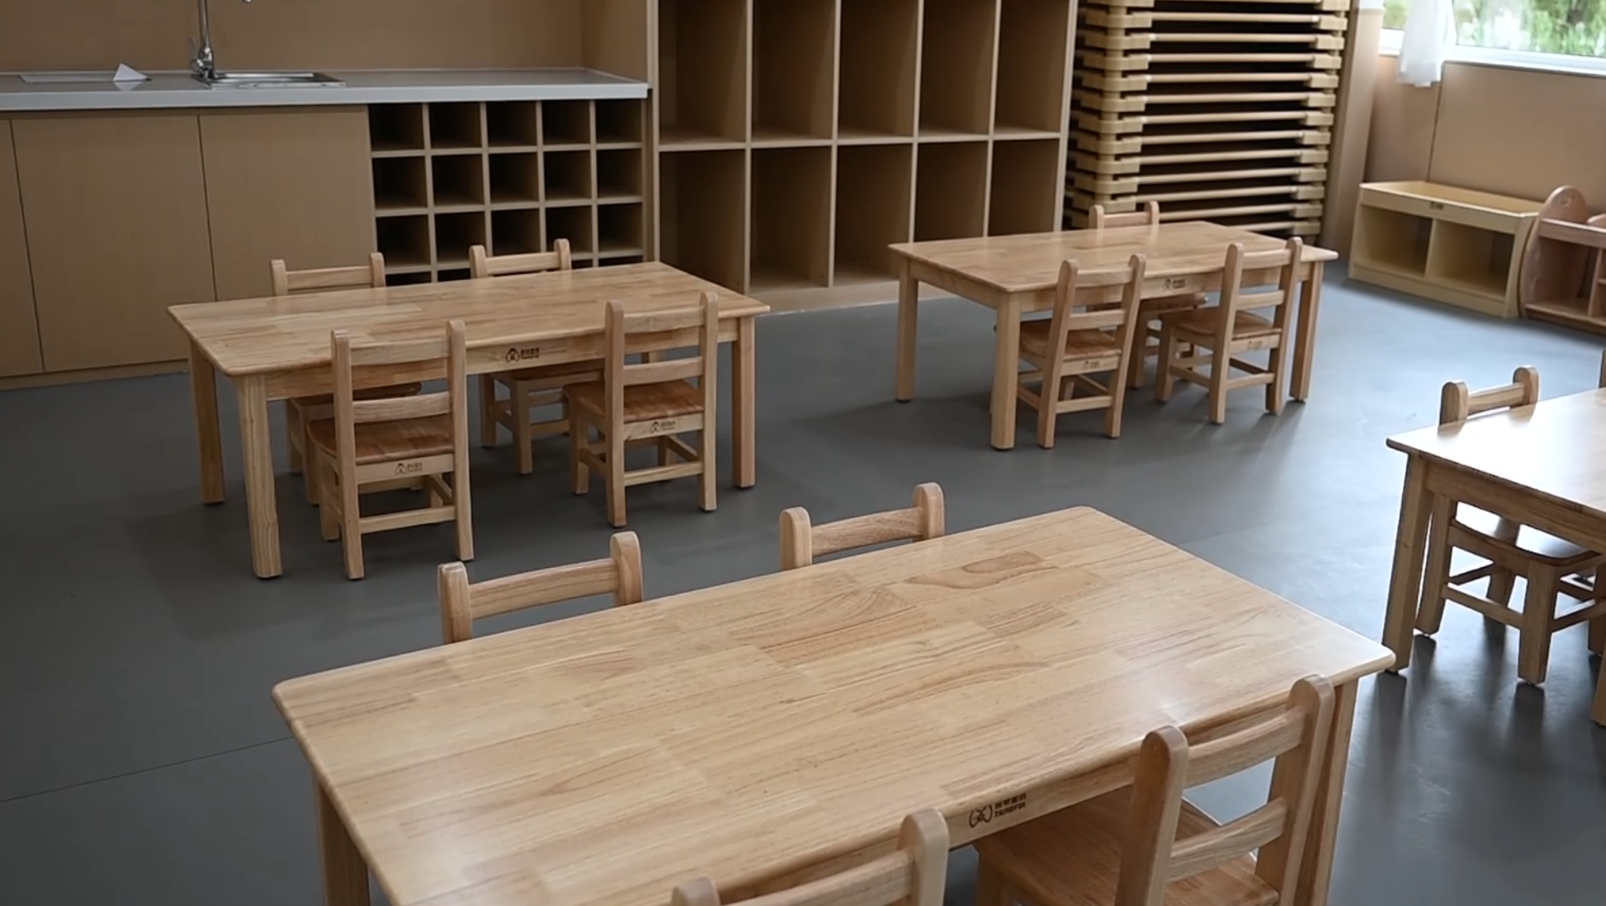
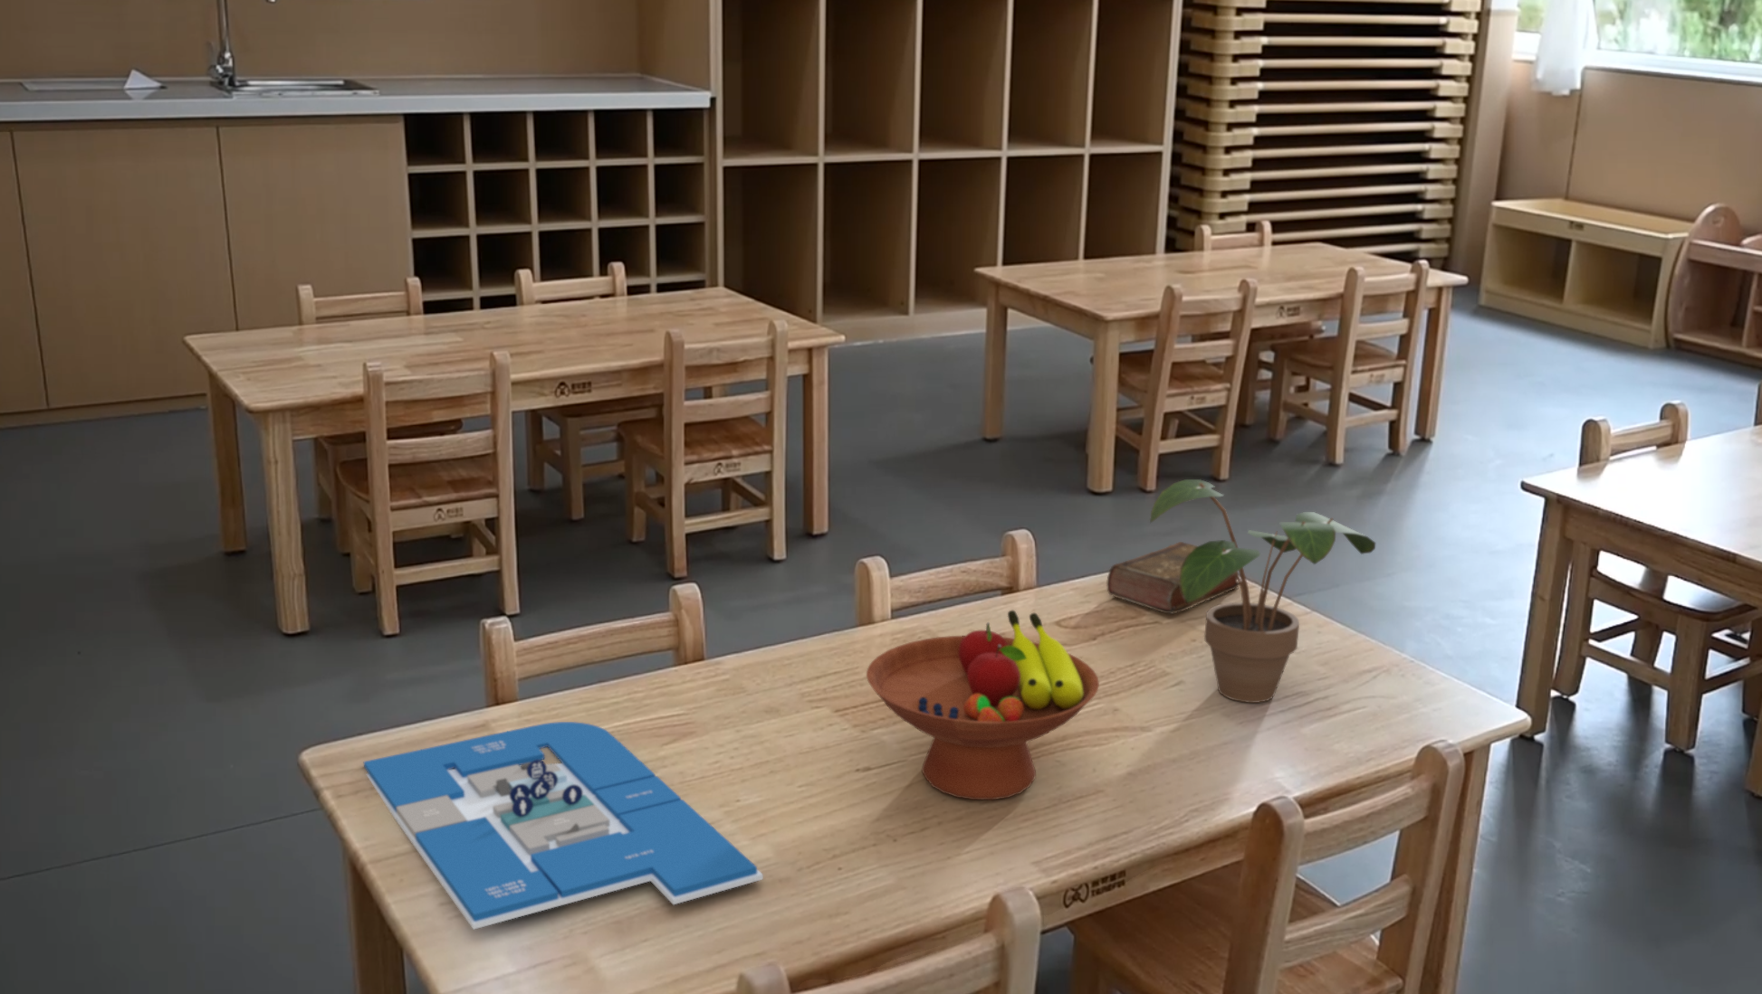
+ book [1106,541,1239,616]
+ board game [363,721,764,930]
+ fruit bowl [865,609,1100,802]
+ potted plant [1148,479,1376,704]
